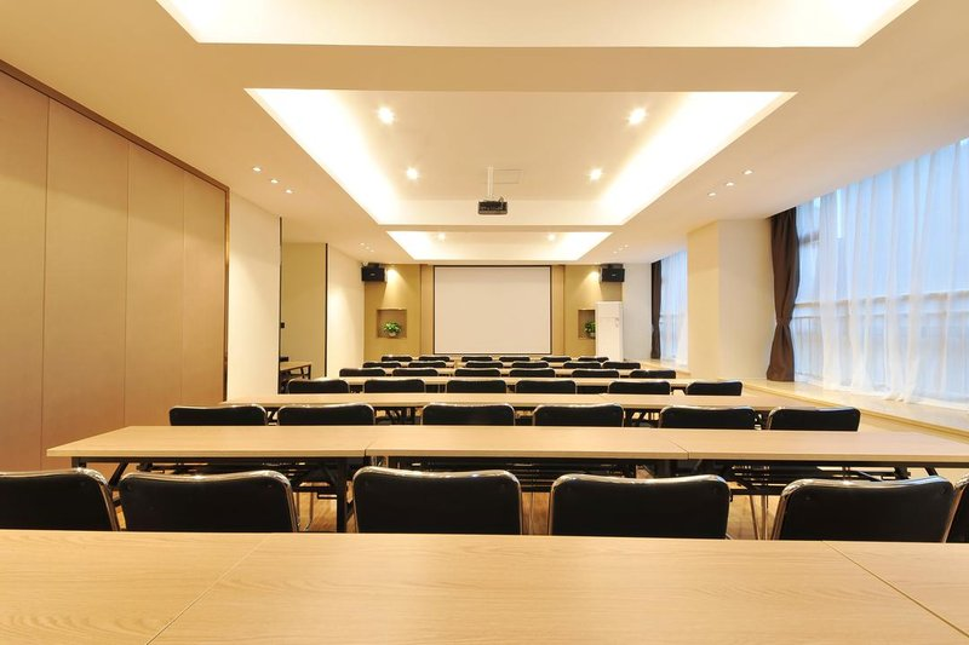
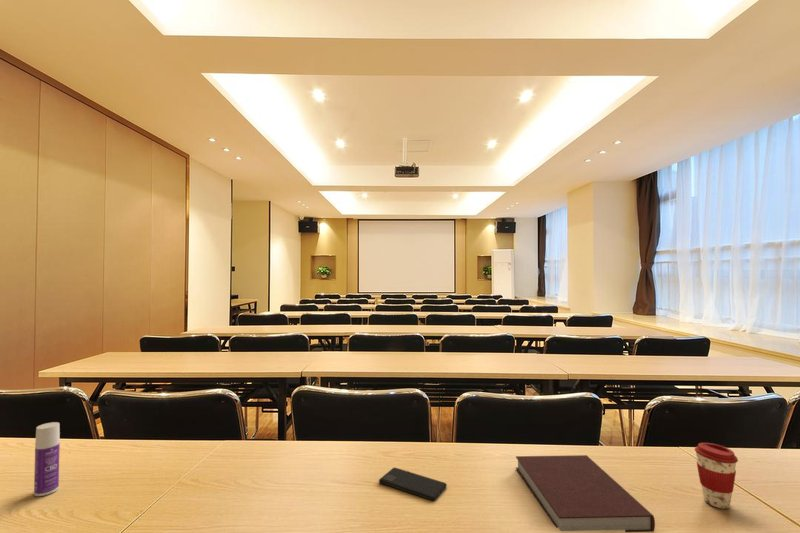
+ smartphone [378,466,448,502]
+ notebook [515,454,656,533]
+ coffee cup [694,442,739,510]
+ bottle [33,421,61,497]
